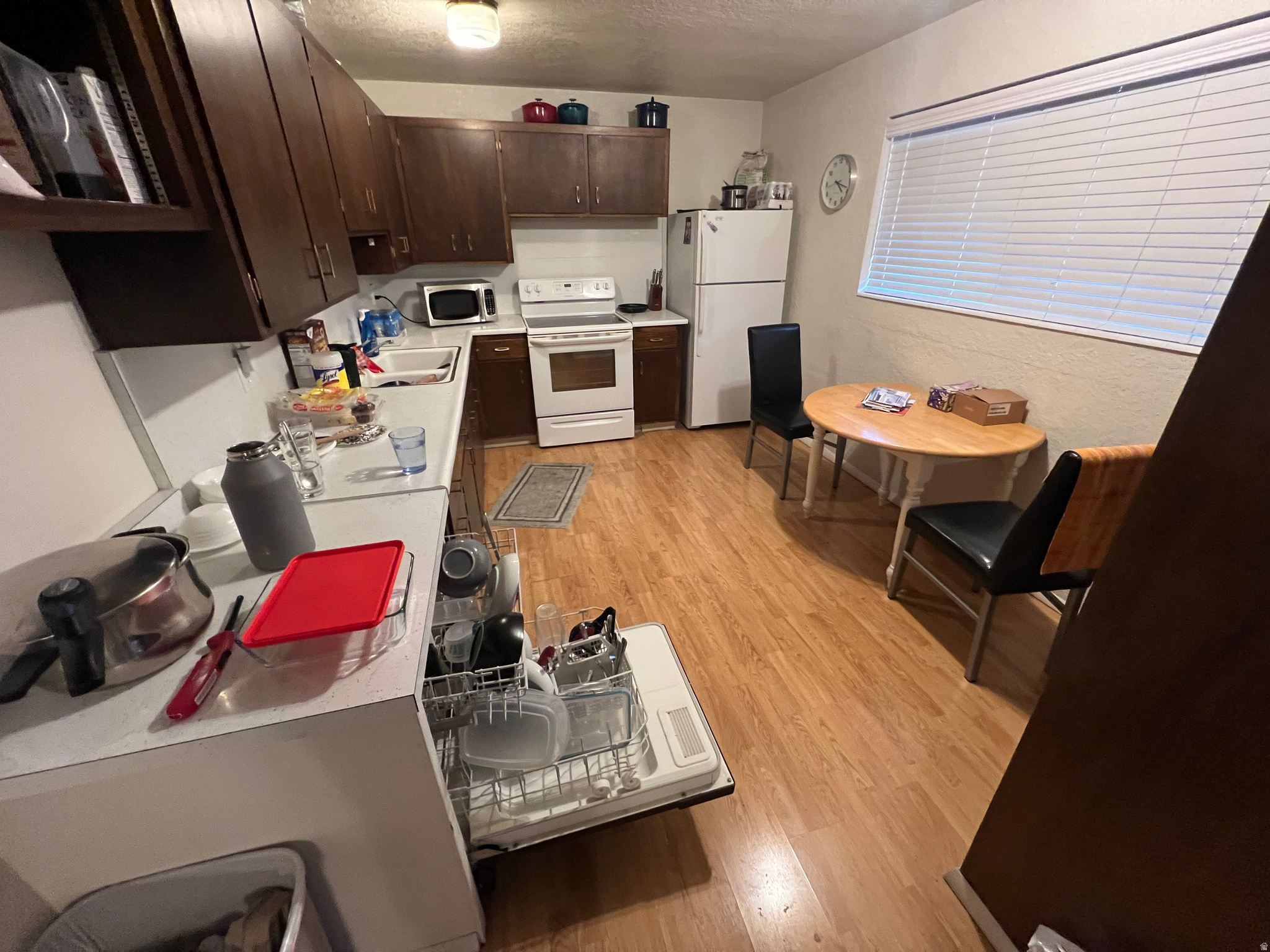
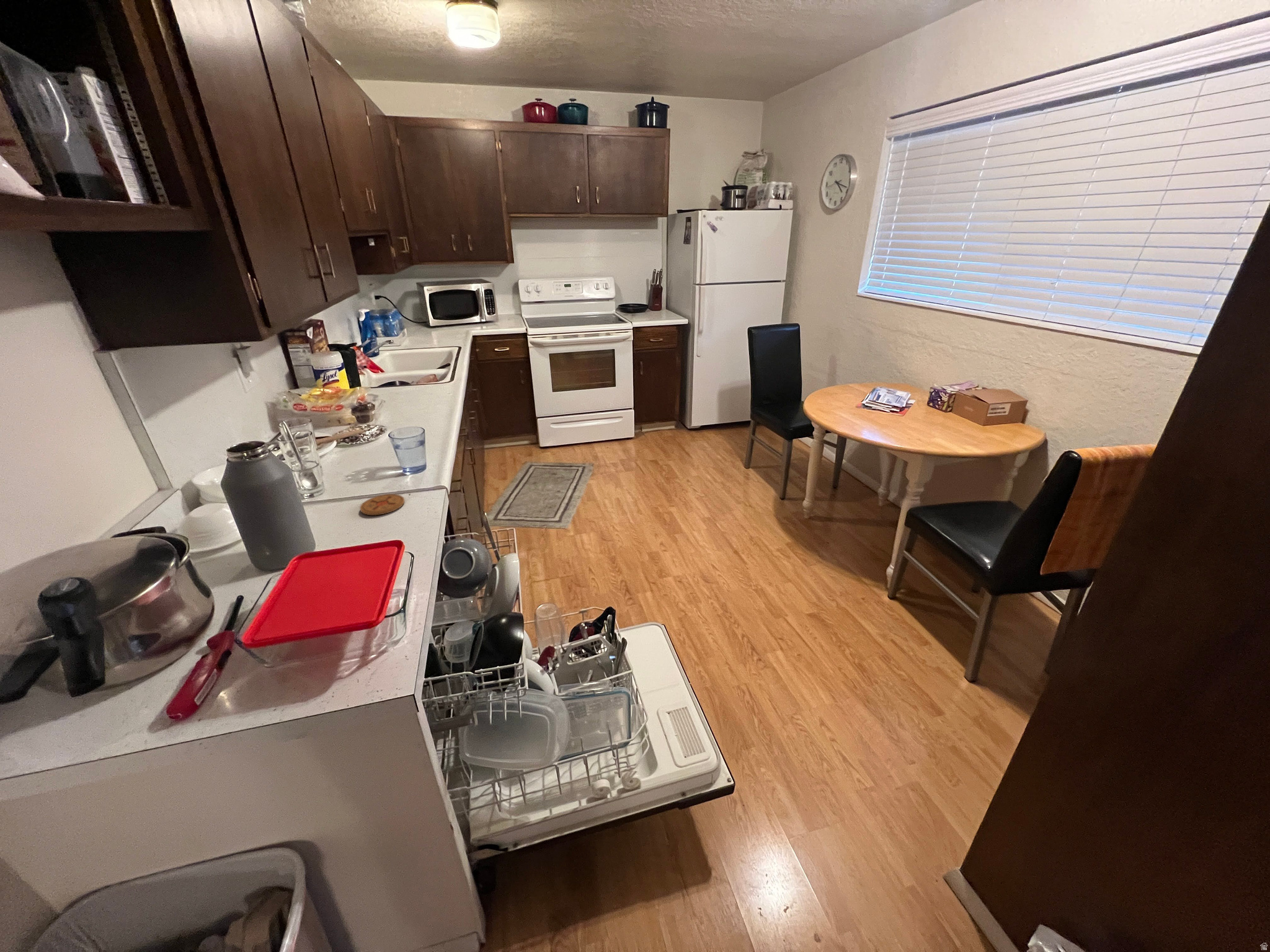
+ coaster [359,493,405,516]
